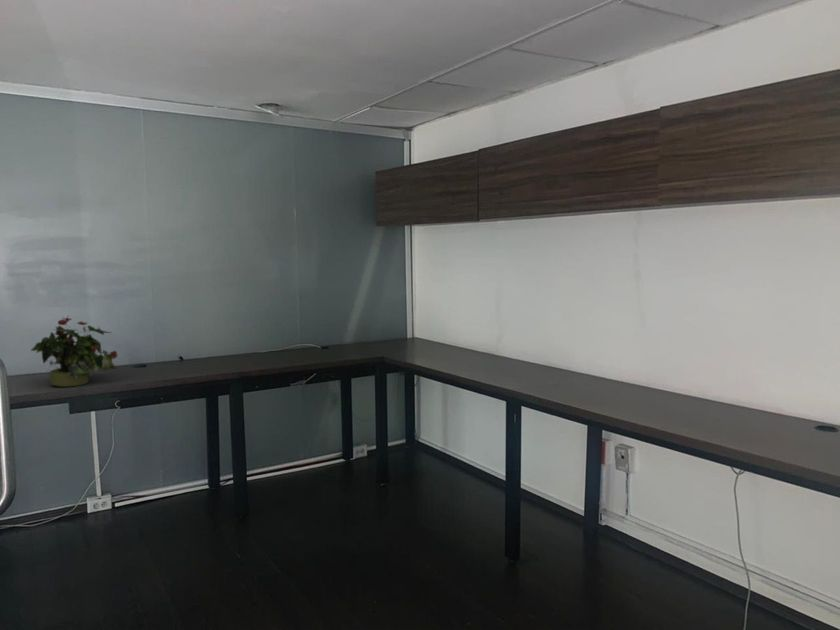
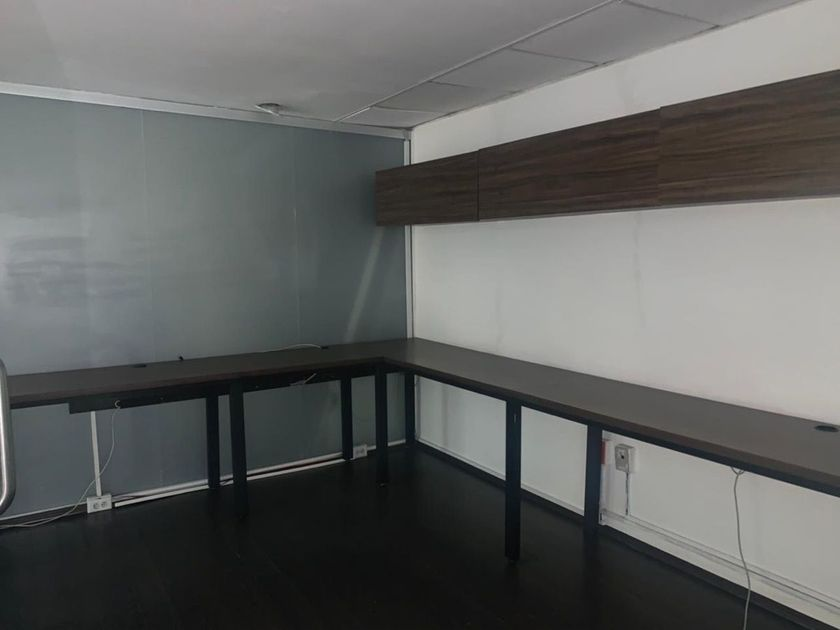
- potted plant [30,315,119,388]
